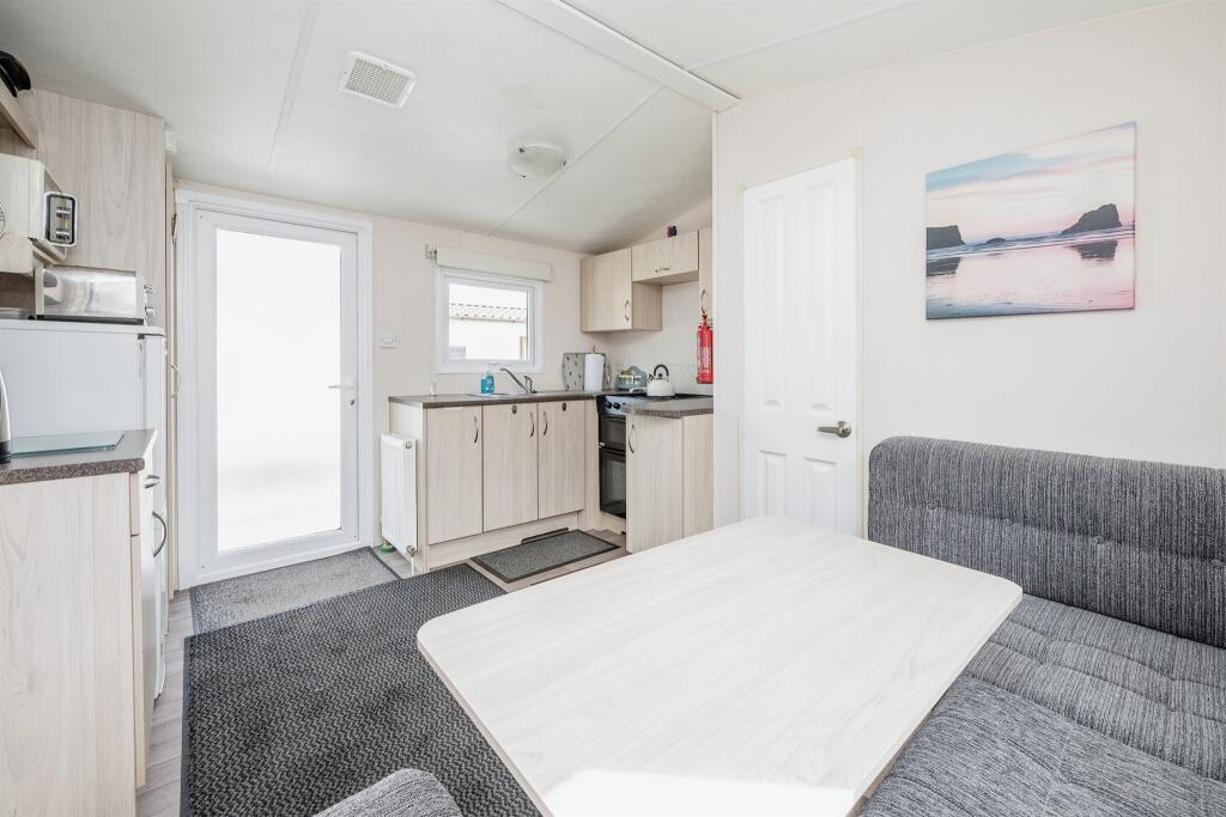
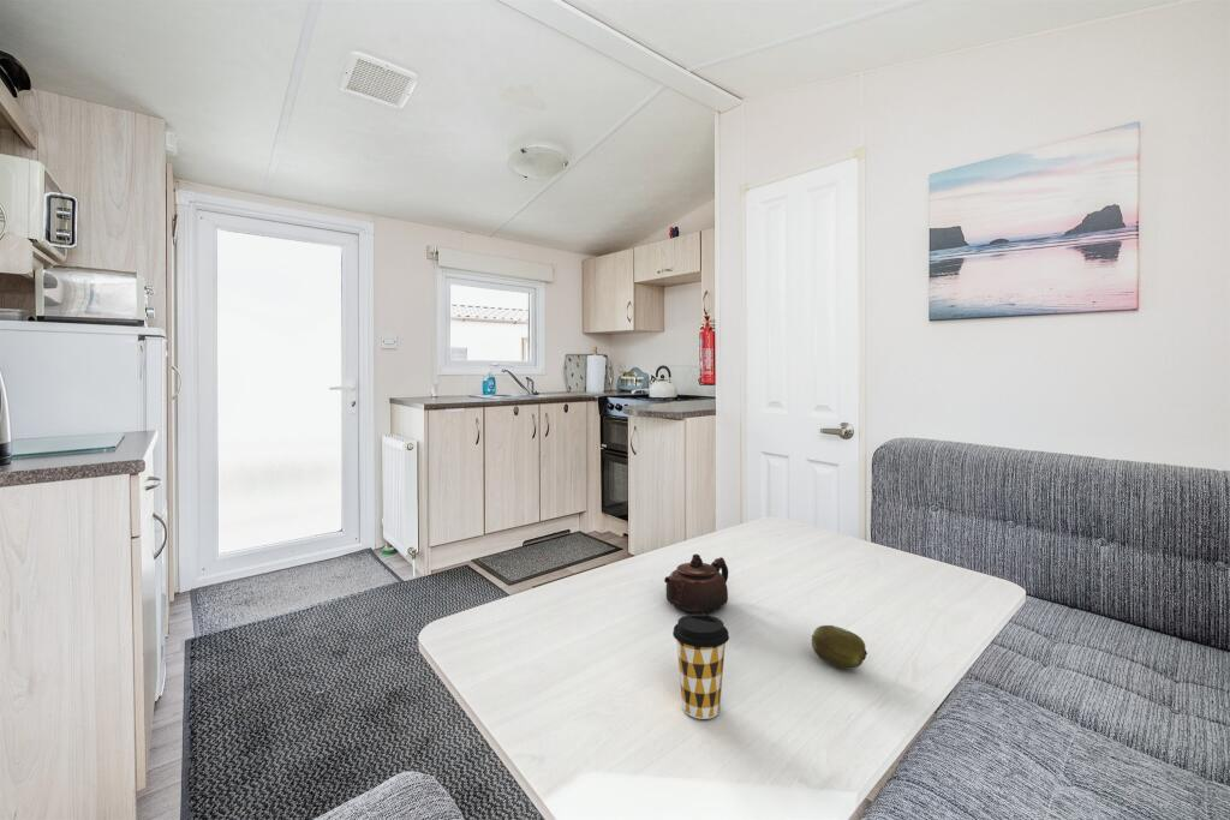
+ teapot [663,552,729,615]
+ coffee cup [671,613,730,720]
+ fruit [811,624,868,670]
